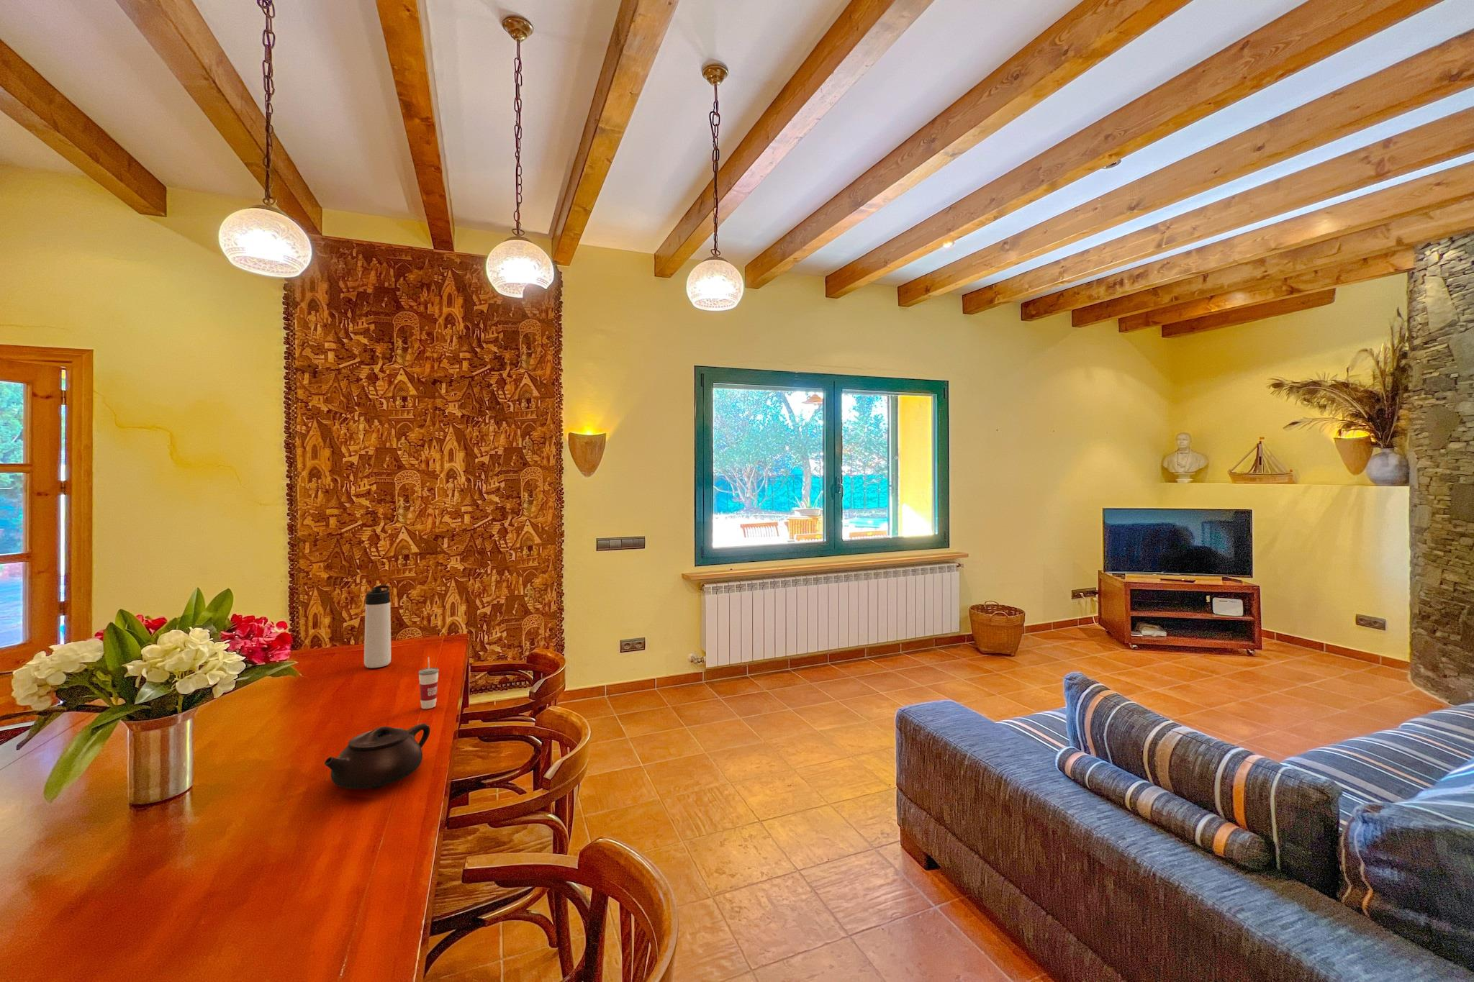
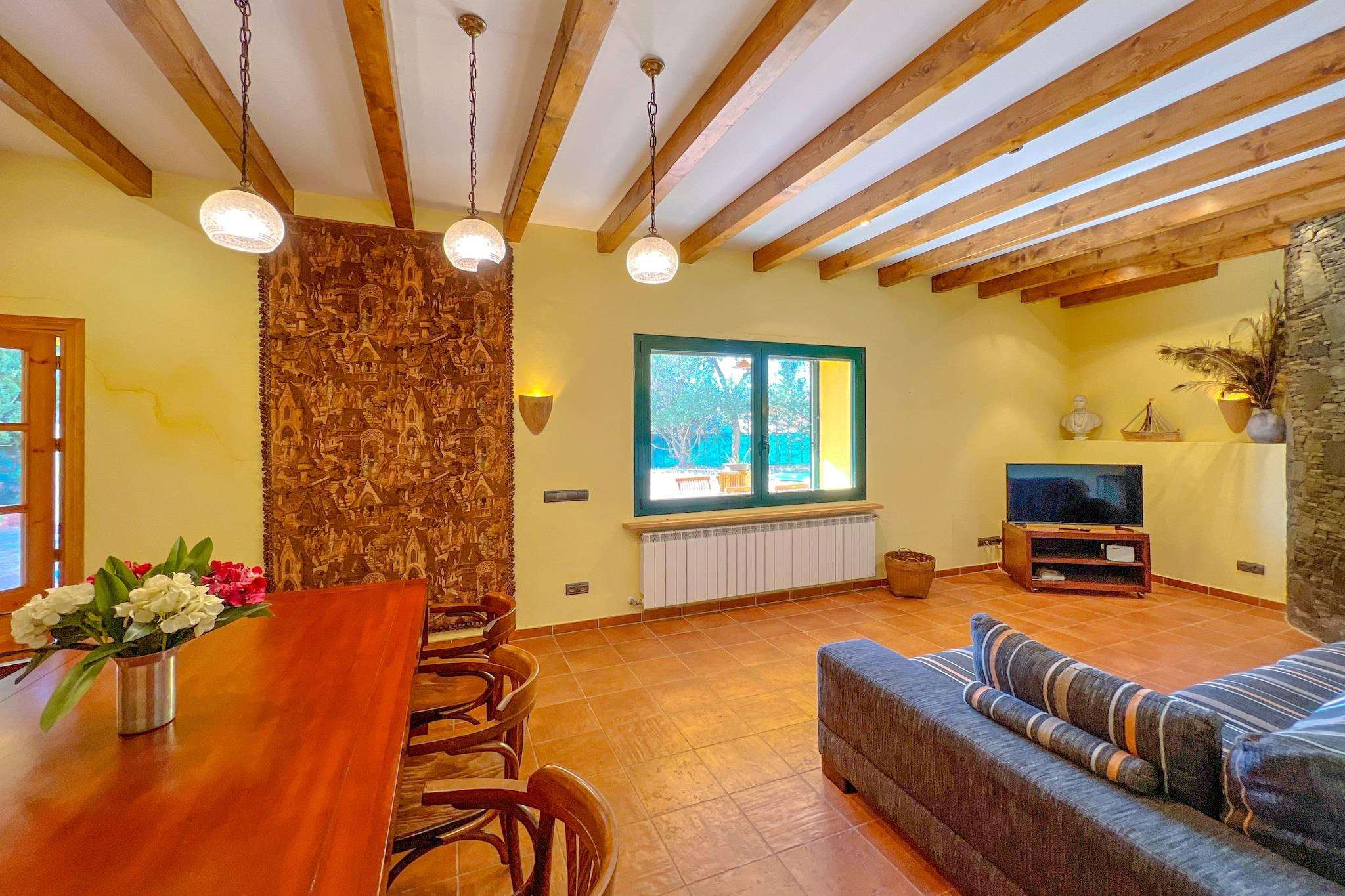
- cup [418,656,439,709]
- thermos bottle [364,585,391,669]
- teapot [324,723,431,790]
